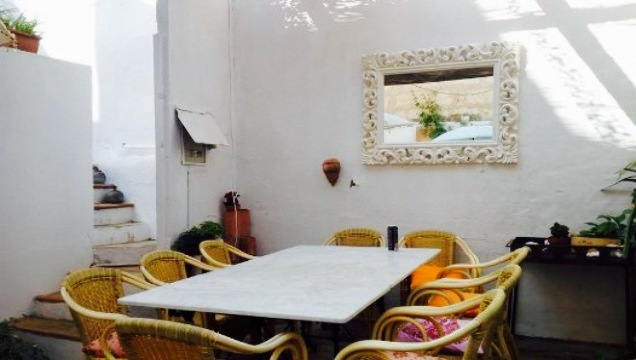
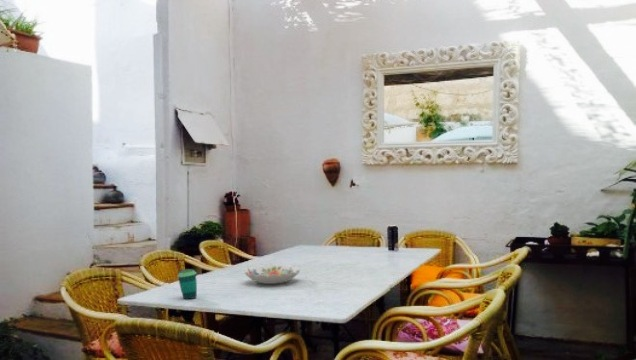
+ cup [177,268,198,300]
+ decorative bowl [244,263,301,285]
